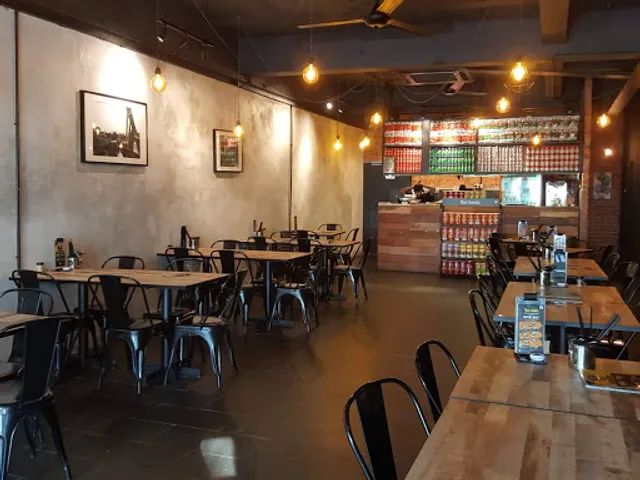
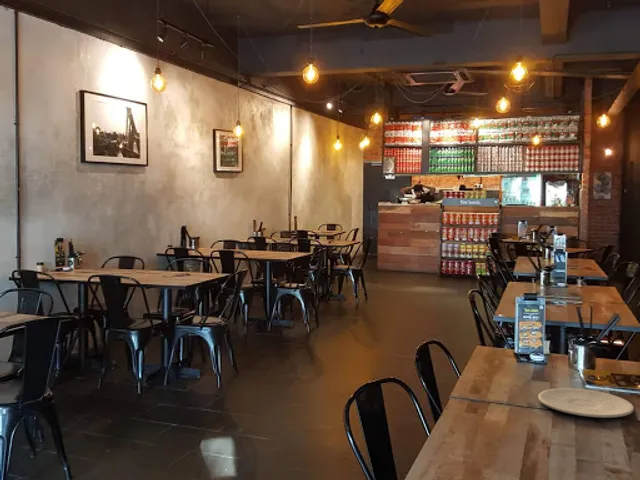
+ plate [537,387,635,419]
